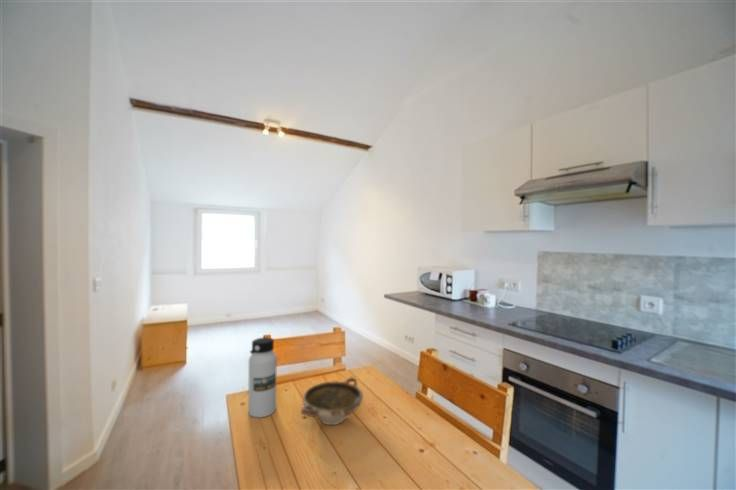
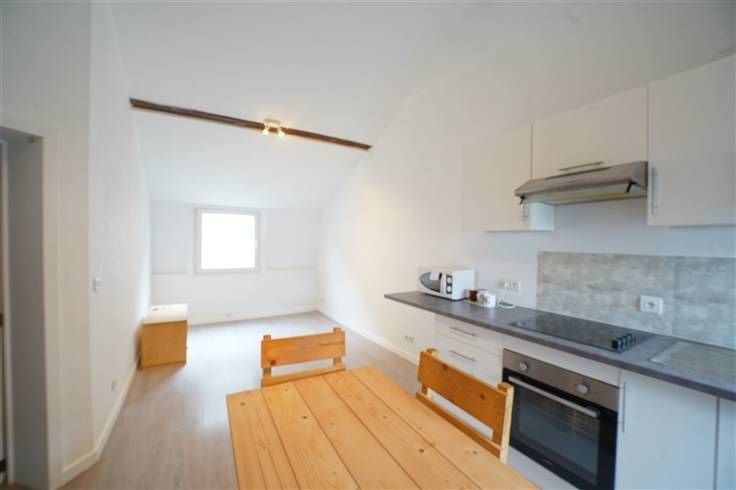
- bowl [300,376,364,426]
- water bottle [247,336,278,419]
